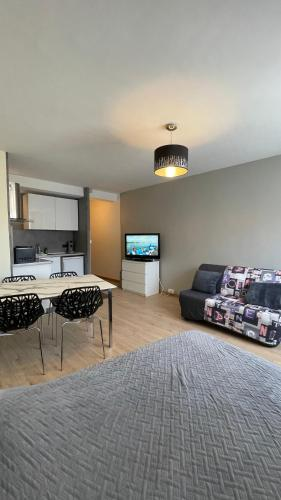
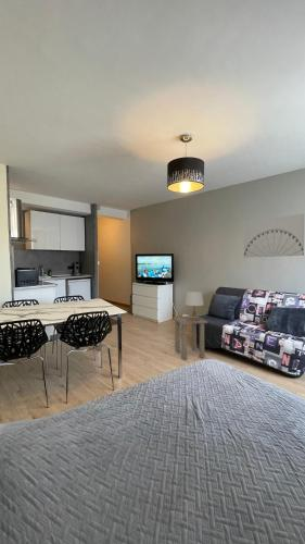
+ side table [171,316,208,360]
+ wall art [243,213,305,259]
+ table lamp [185,289,205,321]
